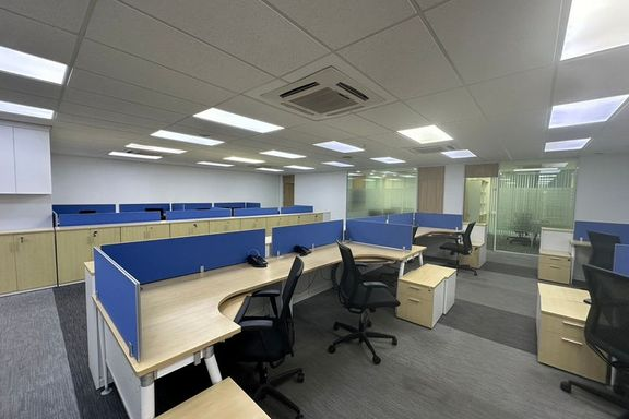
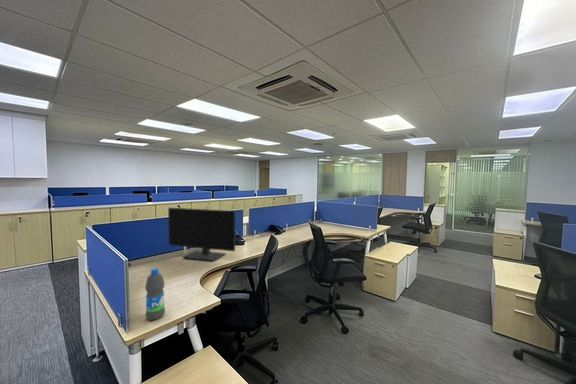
+ water bottle [144,268,166,321]
+ monitor [167,207,237,262]
